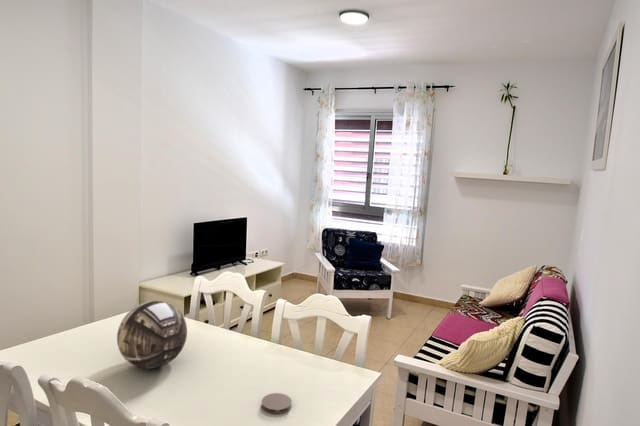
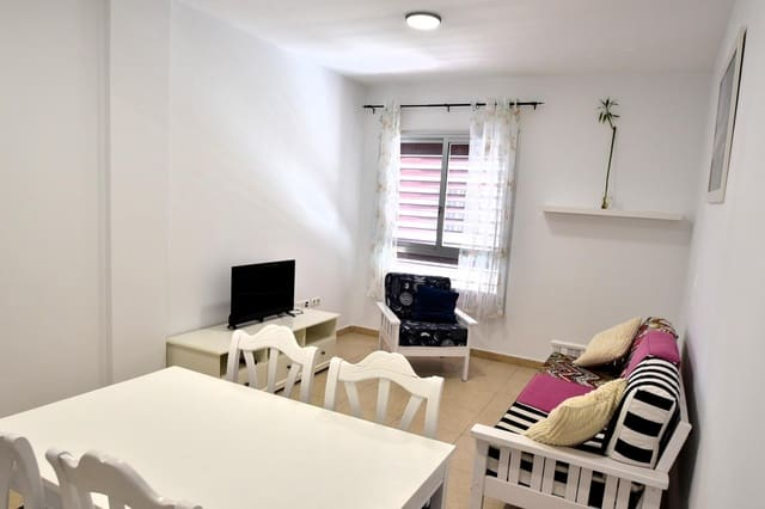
- decorative bowl [116,300,188,370]
- coaster [261,392,293,415]
